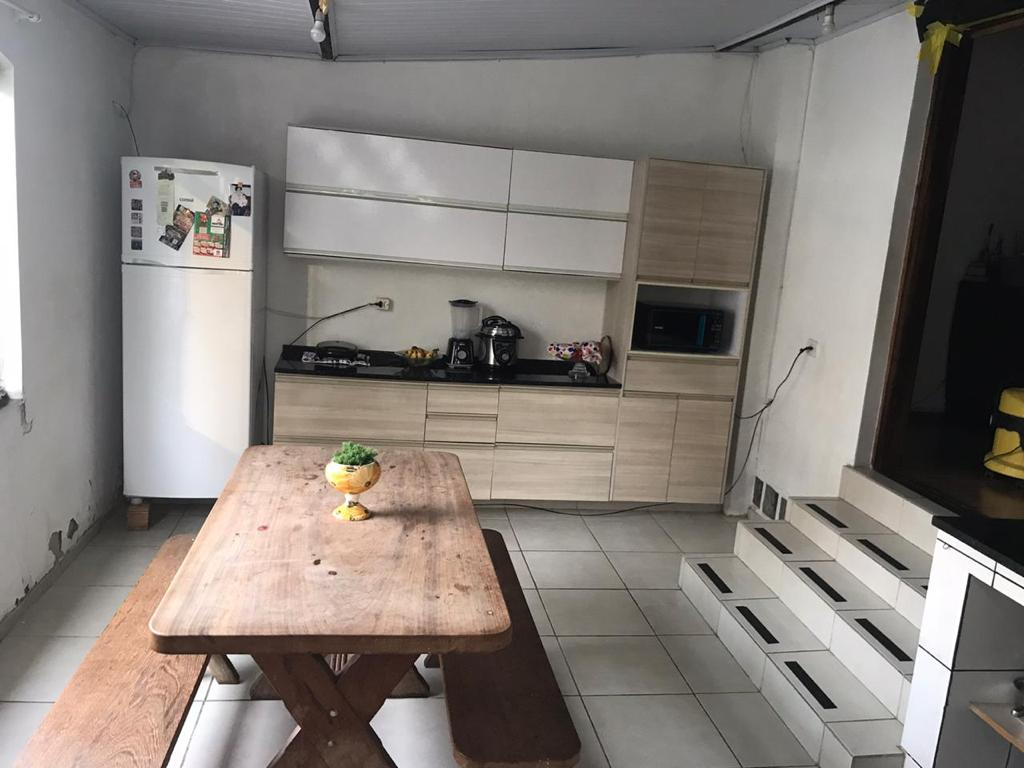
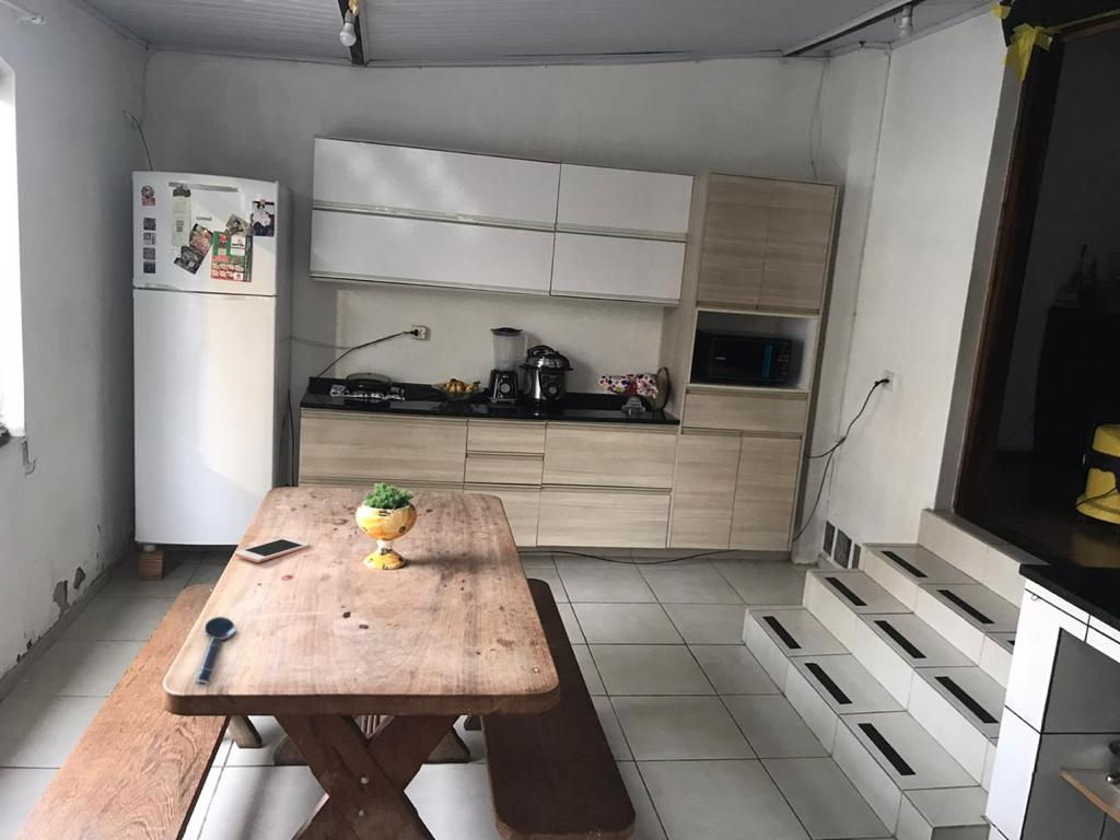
+ spoon [194,616,236,687]
+ cell phone [234,537,311,563]
